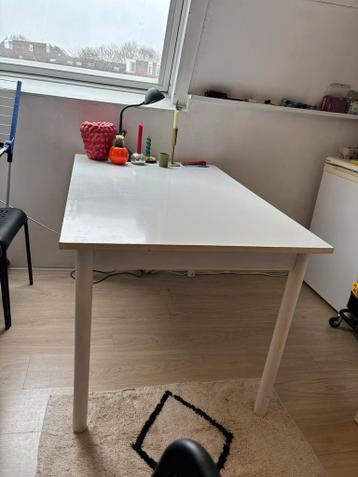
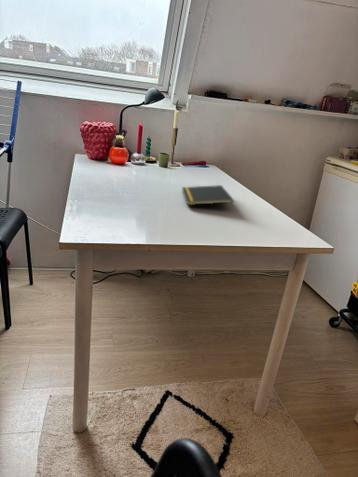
+ notepad [181,184,234,206]
